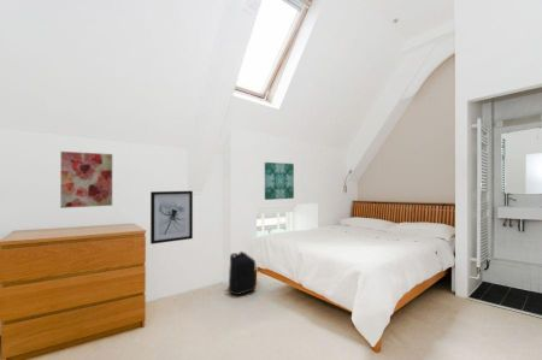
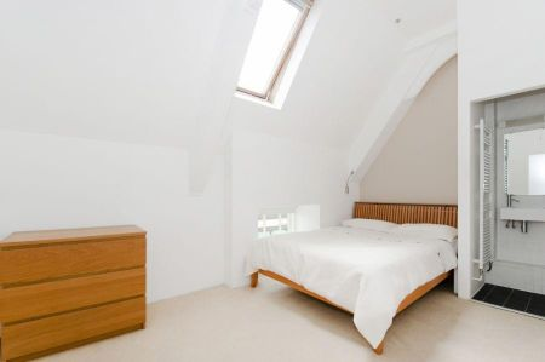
- wall art [264,161,295,201]
- wall art [149,190,194,246]
- wall art [59,151,113,209]
- backpack [226,250,258,296]
